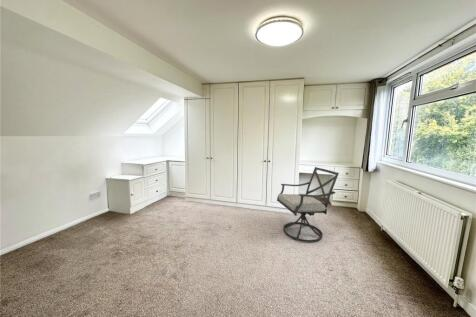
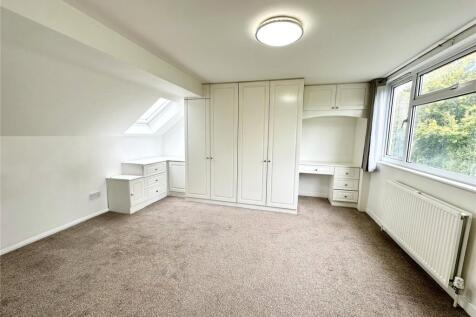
- chair [276,166,340,243]
